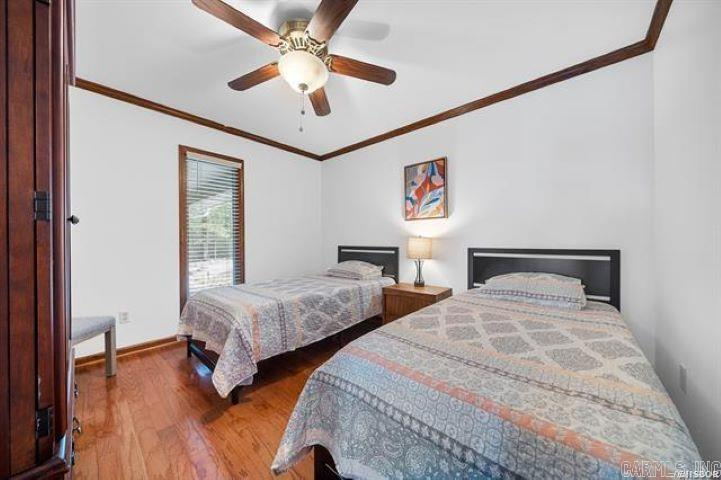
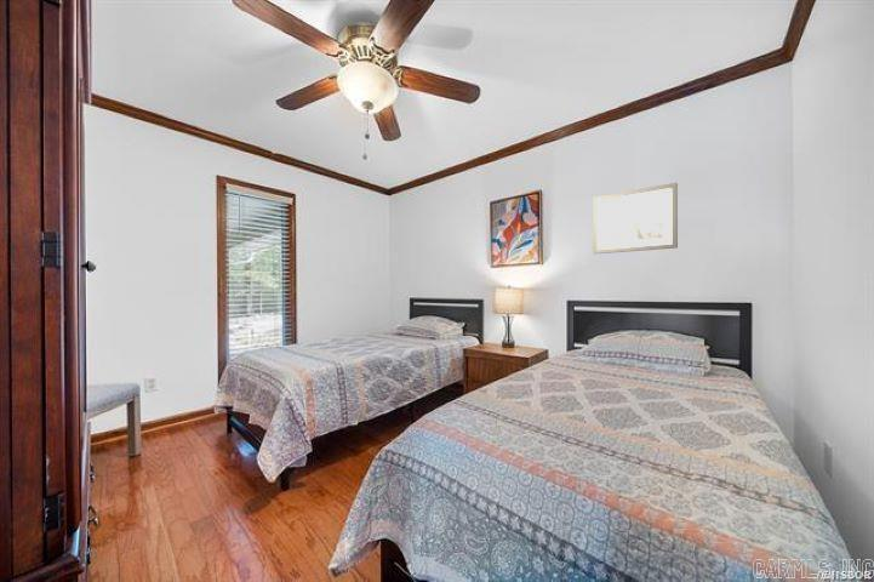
+ wall art [592,182,679,255]
